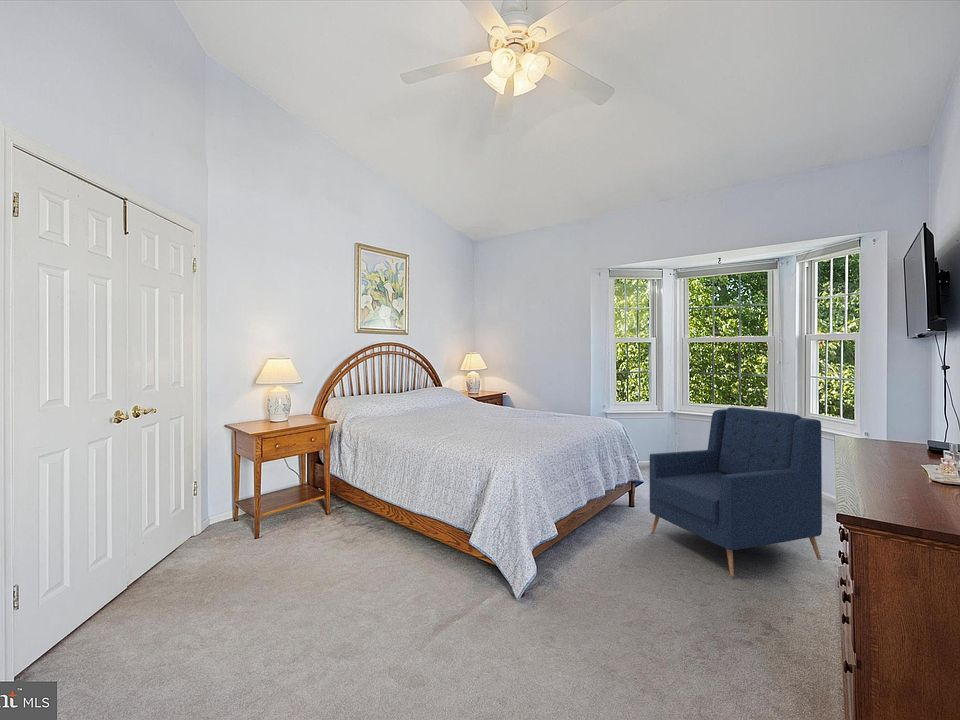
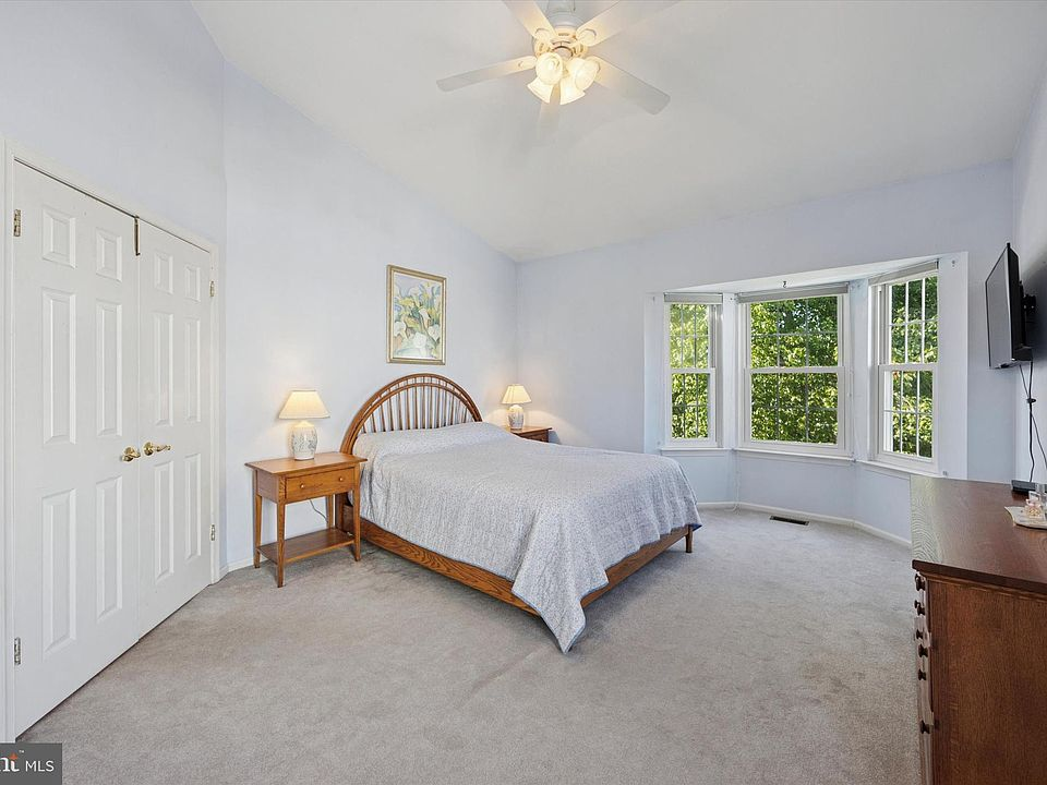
- armchair [649,406,823,577]
